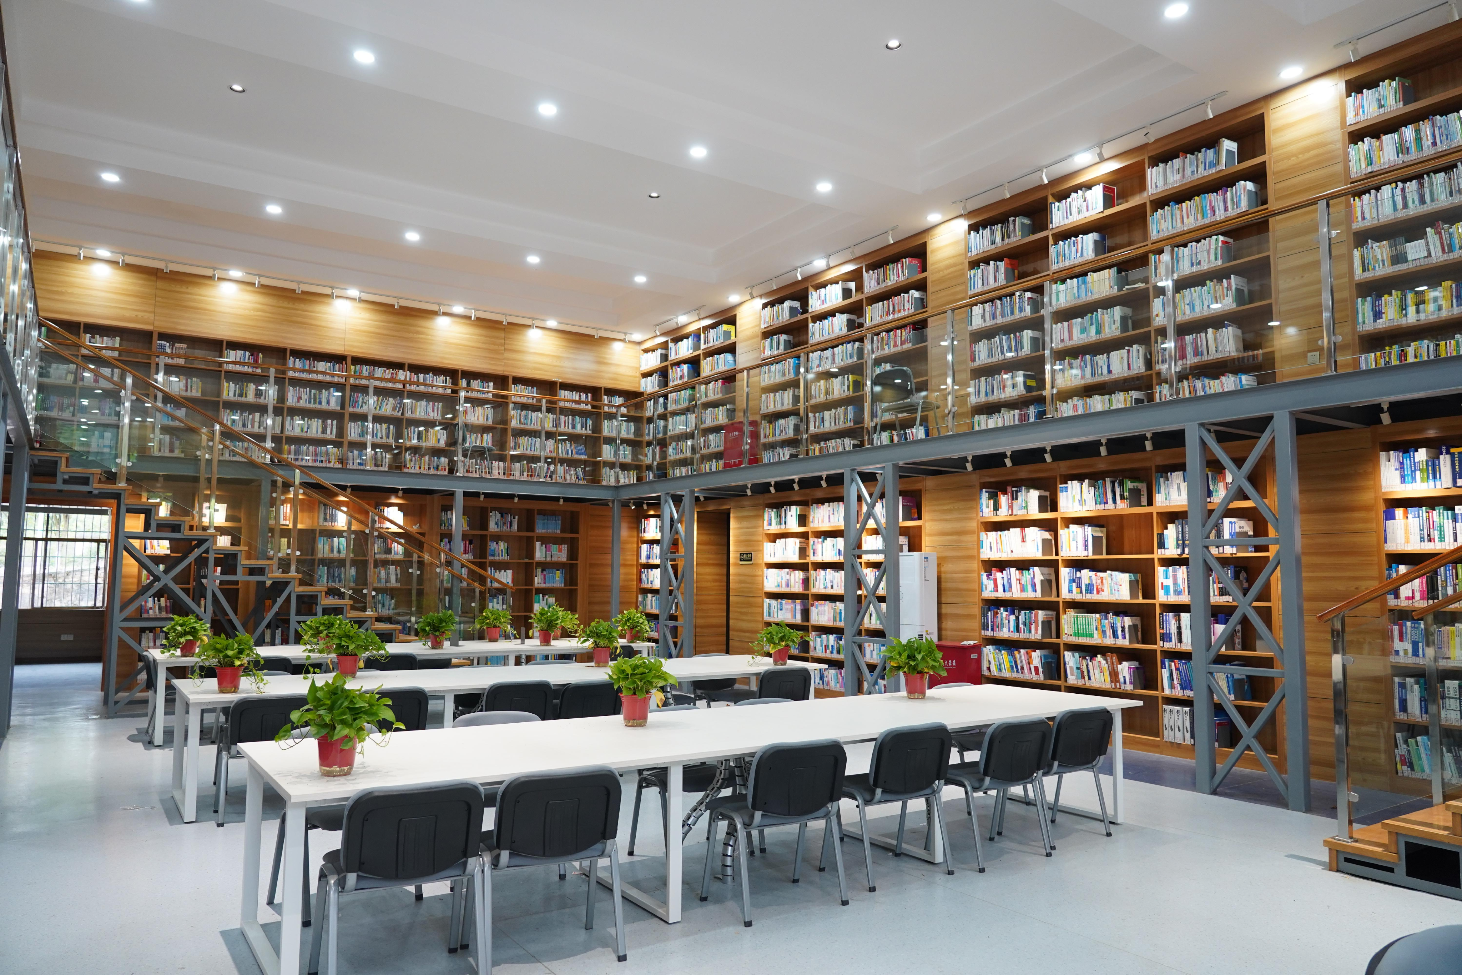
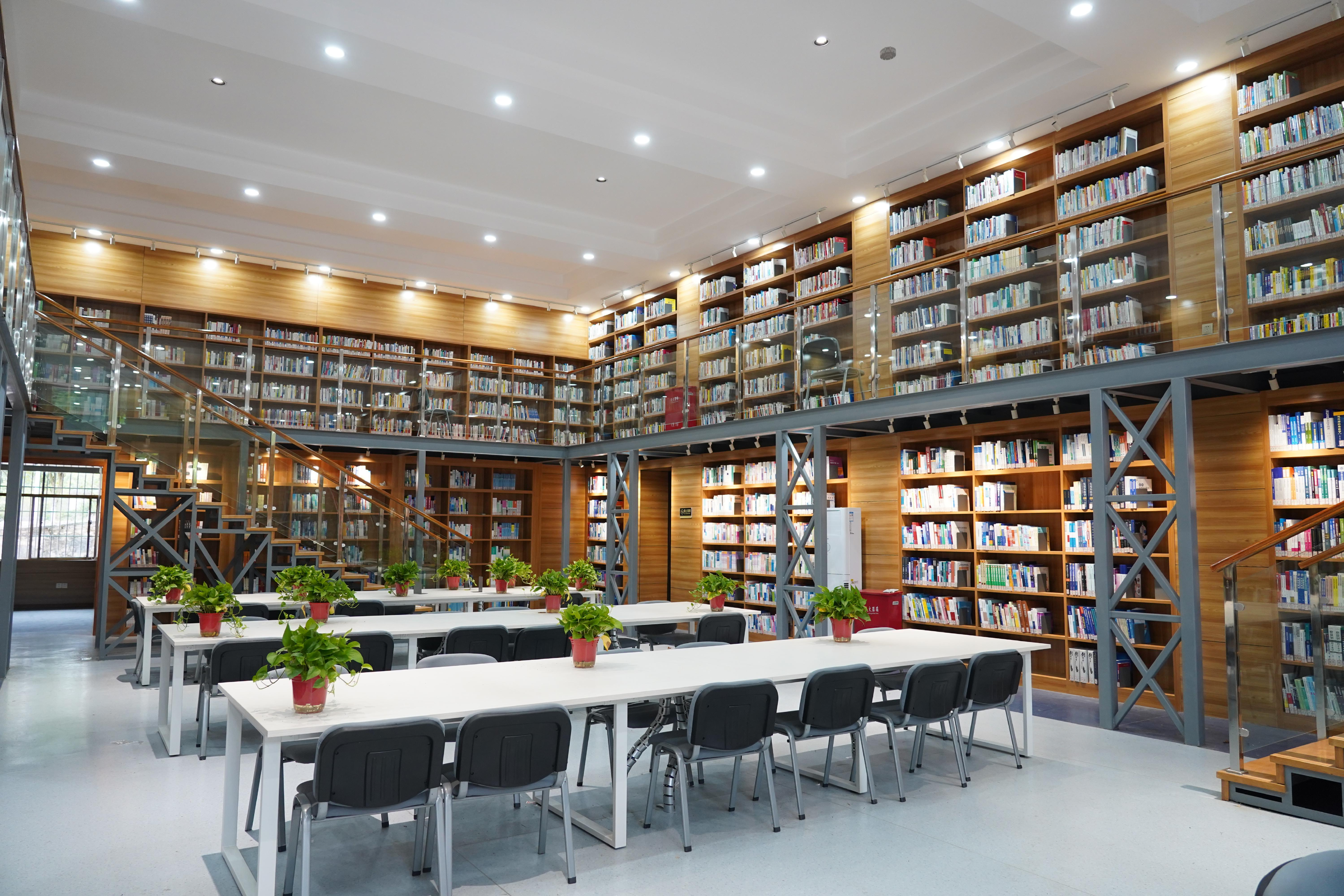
+ smoke detector [879,46,896,61]
